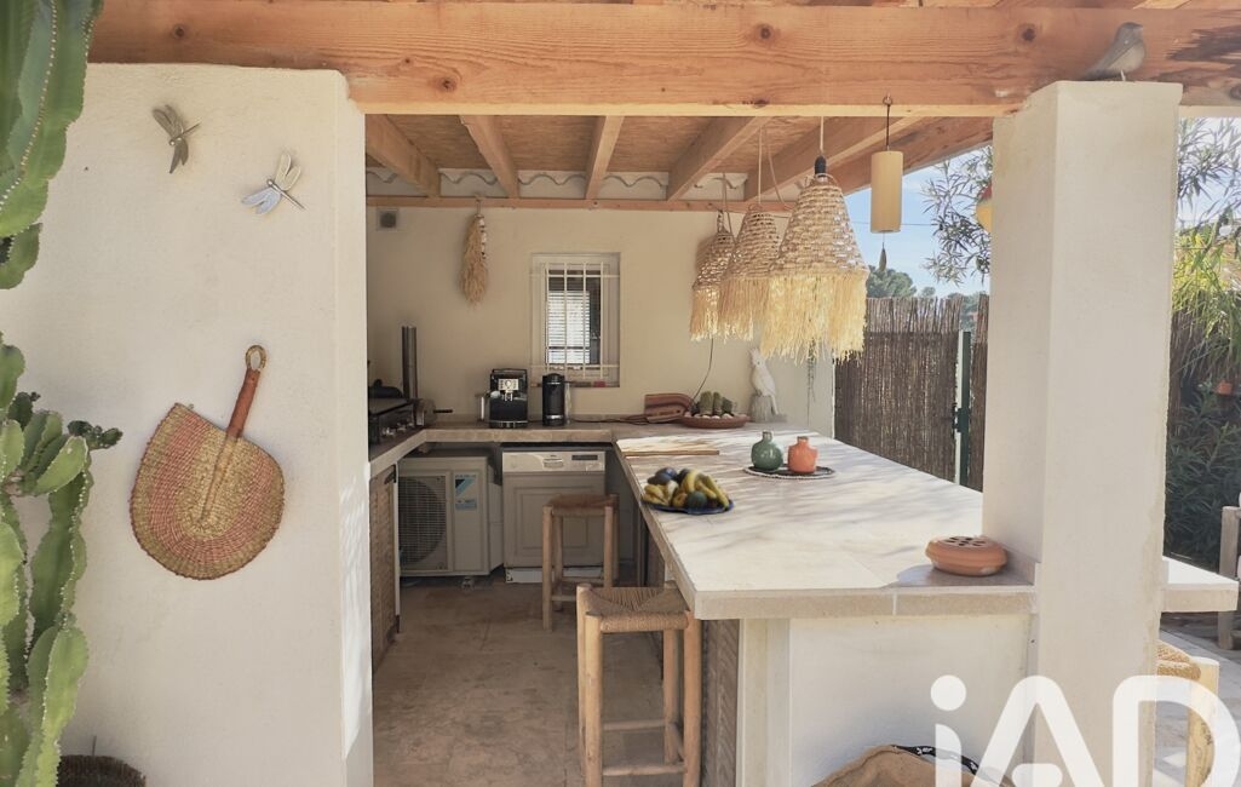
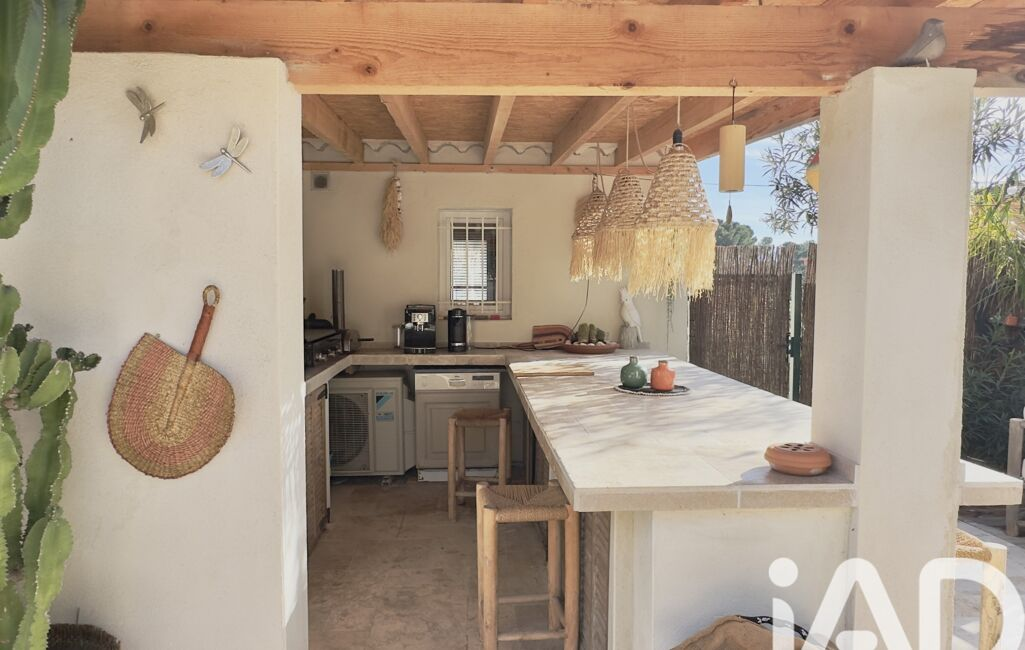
- fruit bowl [638,466,735,516]
